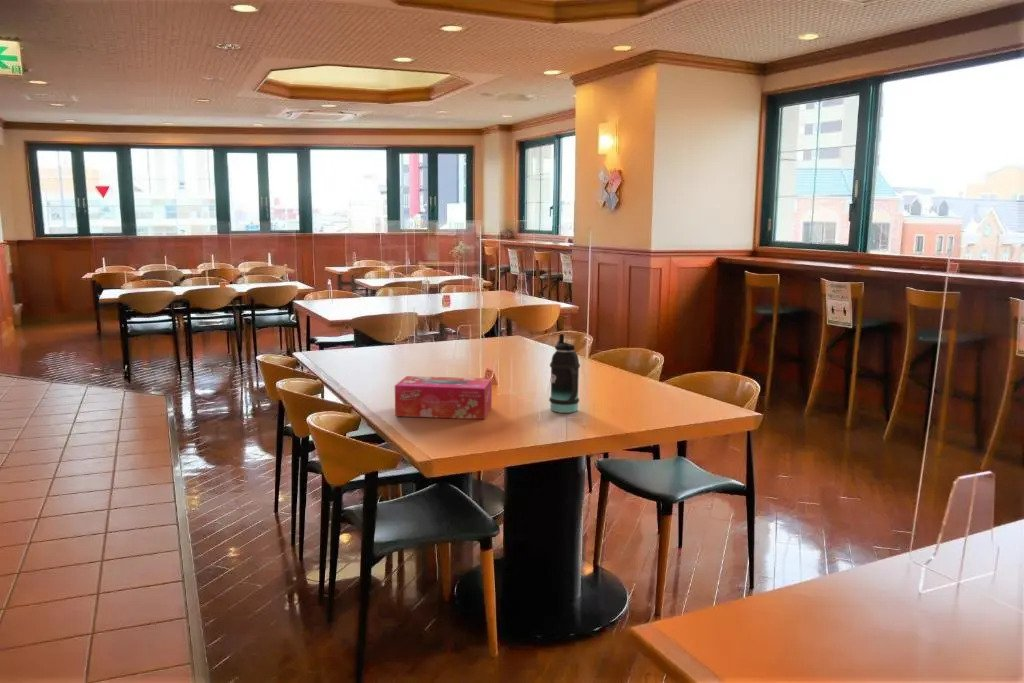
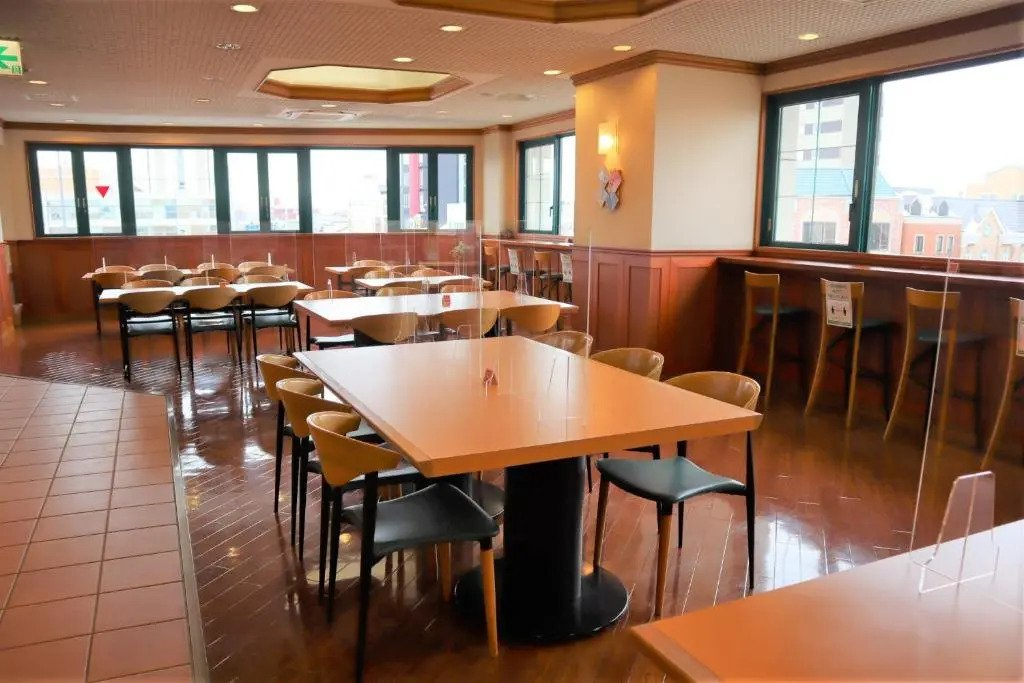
- bottle [548,333,581,414]
- tissue box [394,375,493,420]
